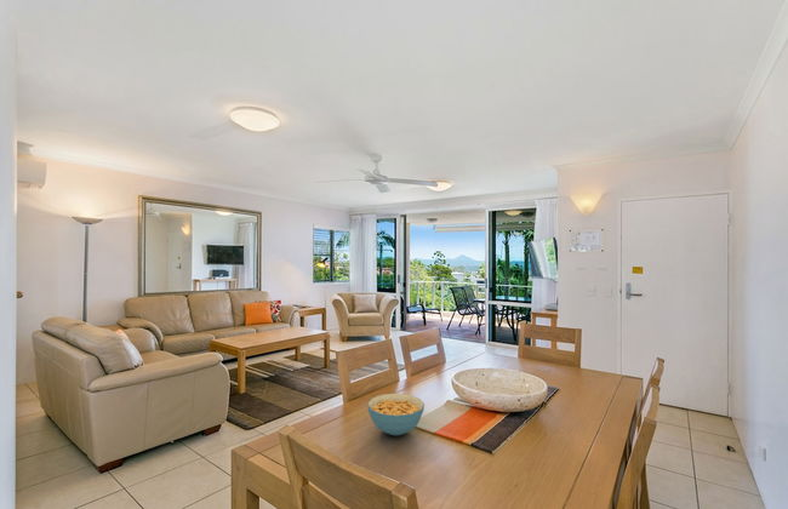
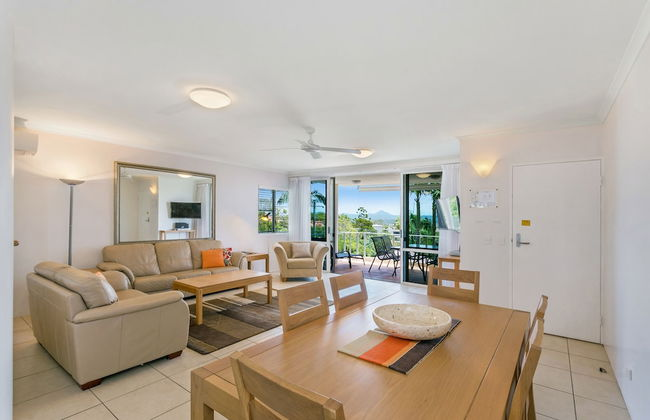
- cereal bowl [366,393,426,436]
